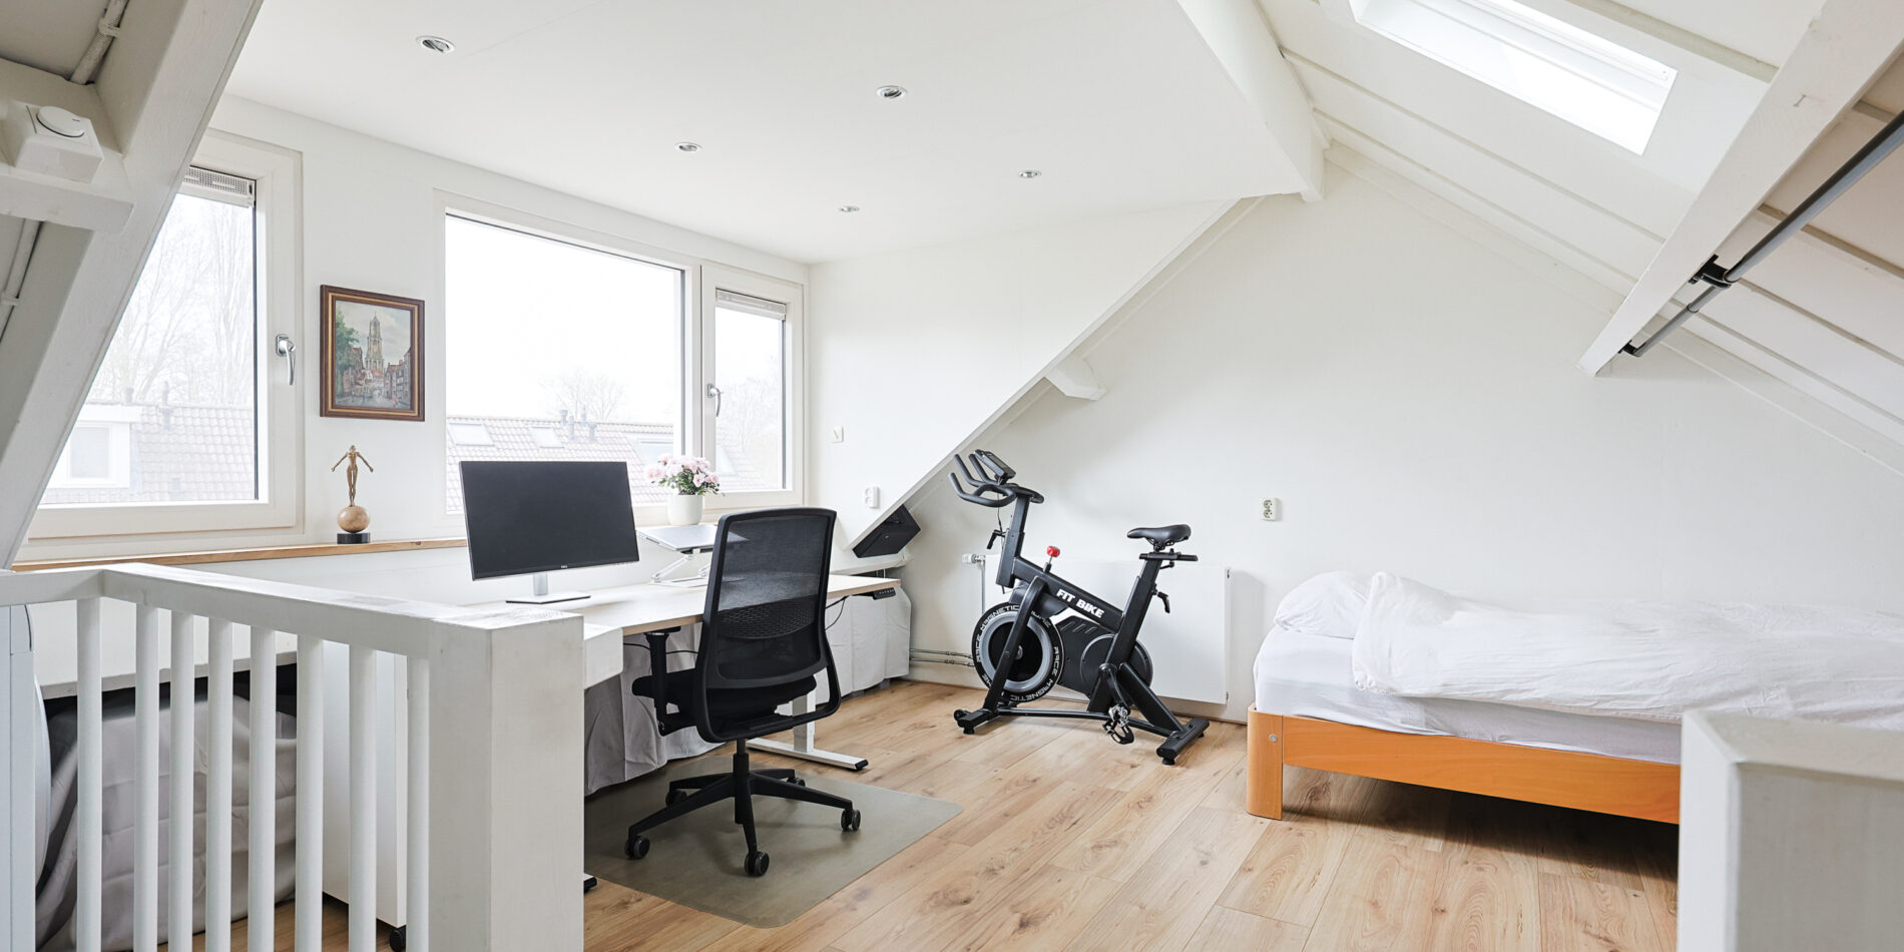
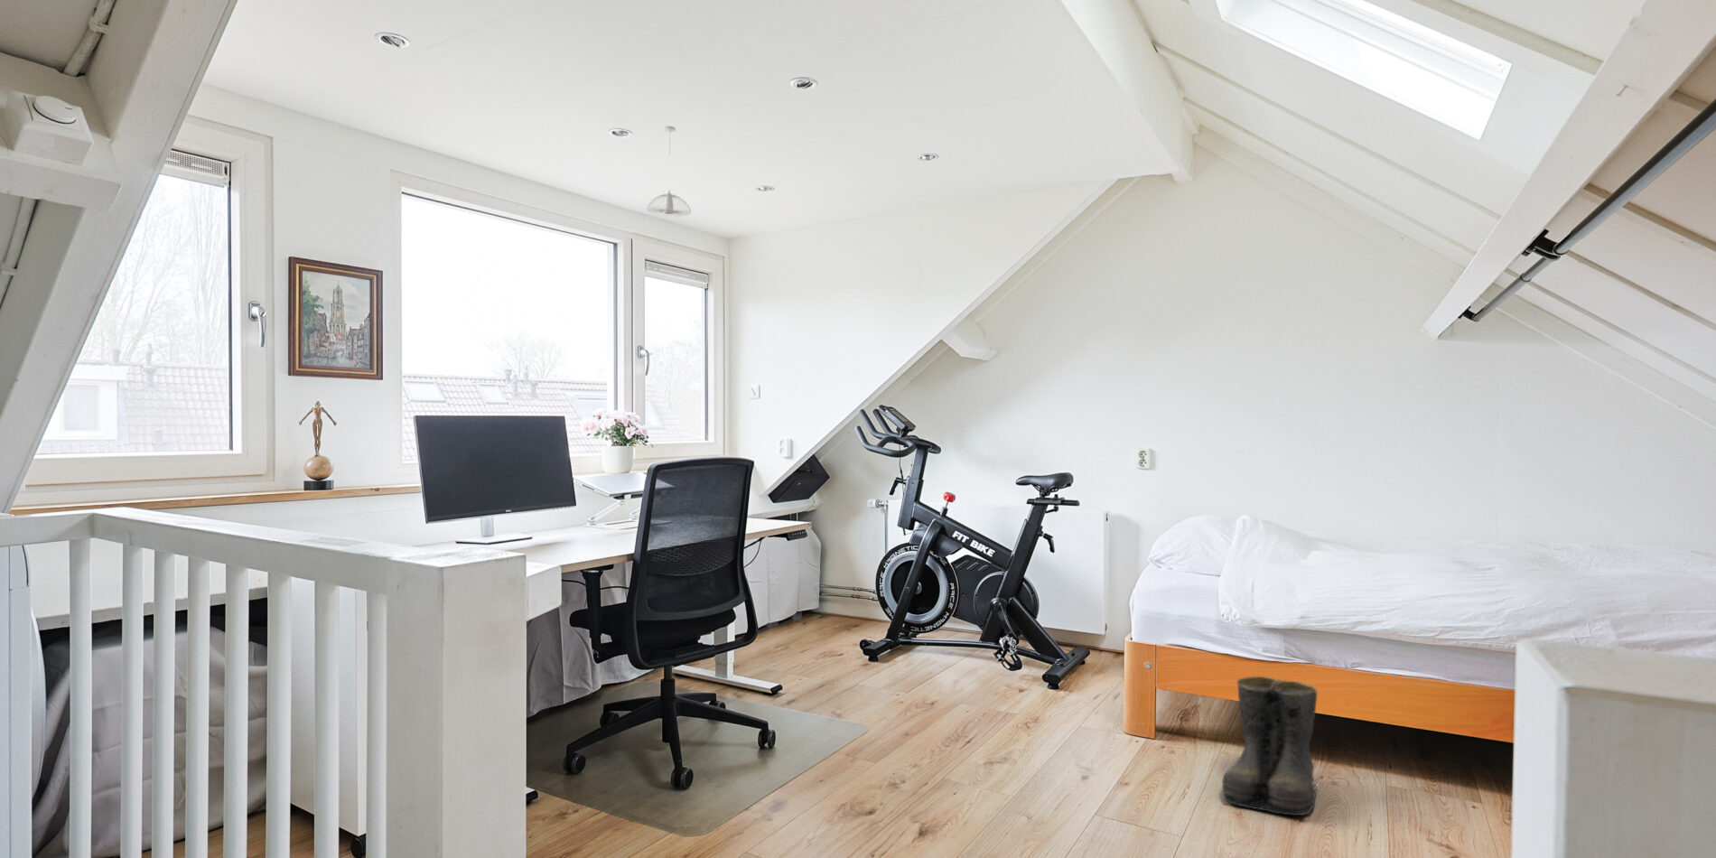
+ boots [1221,675,1319,816]
+ pendant light [646,126,692,218]
